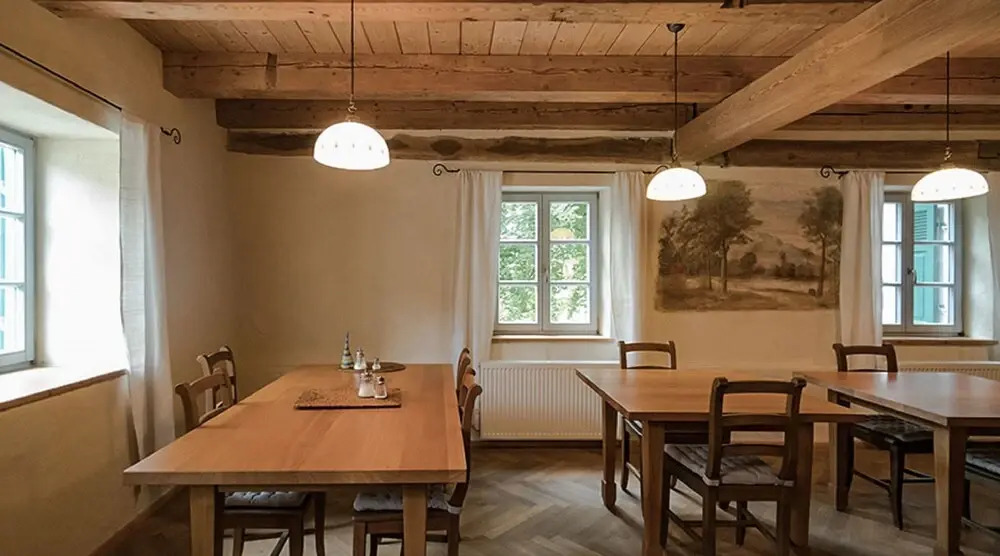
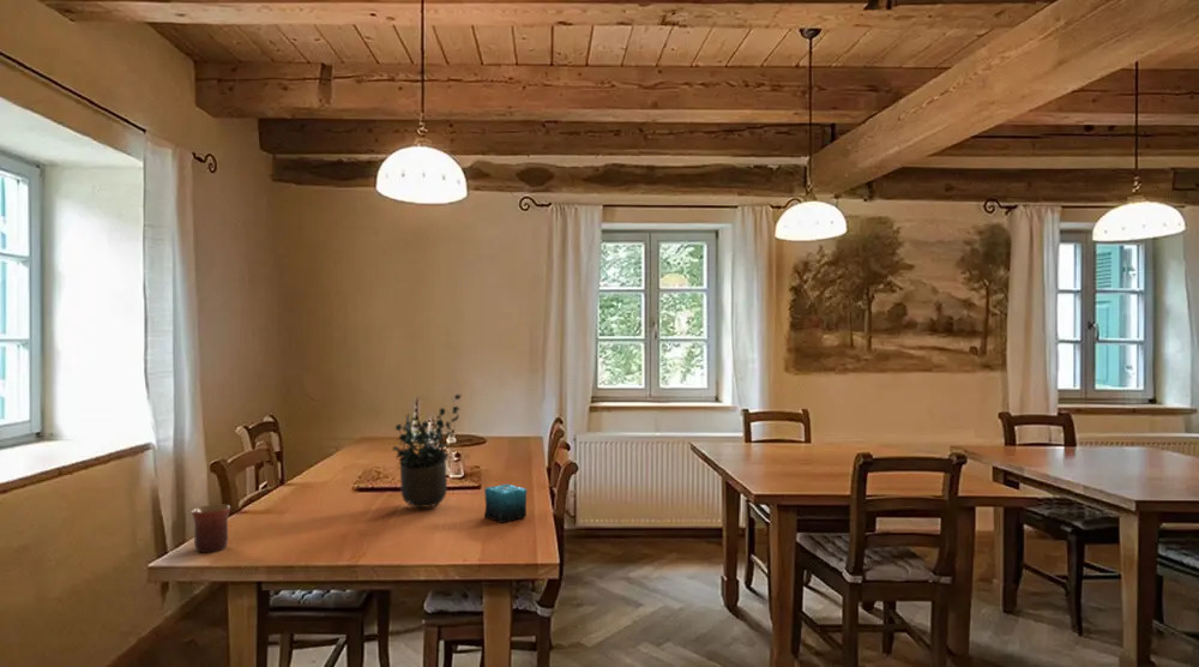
+ candle [483,483,528,524]
+ mug [189,503,231,554]
+ potted plant [391,393,463,511]
